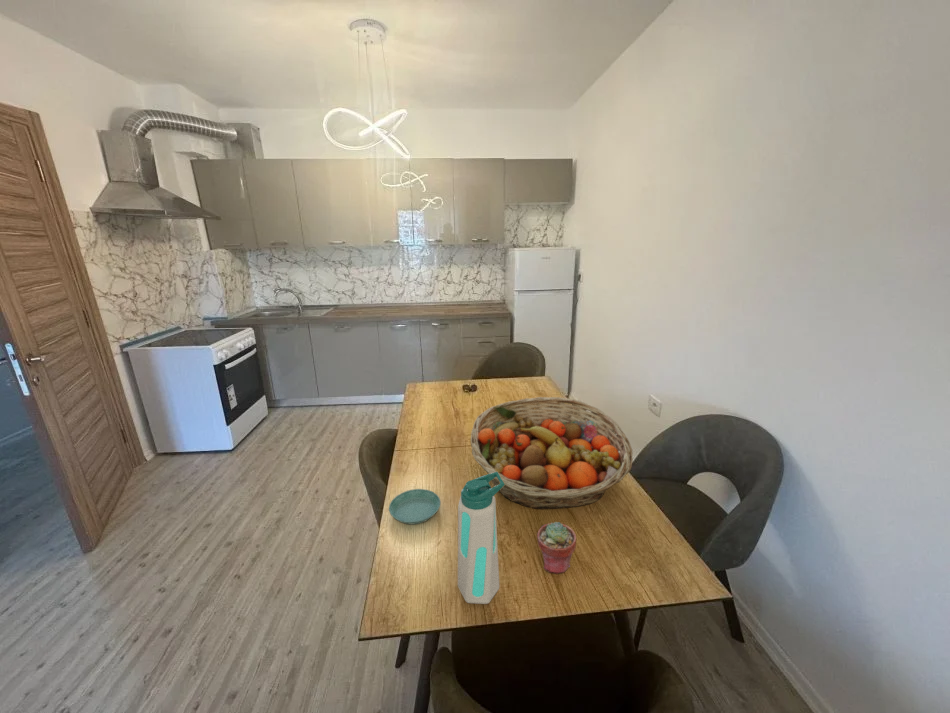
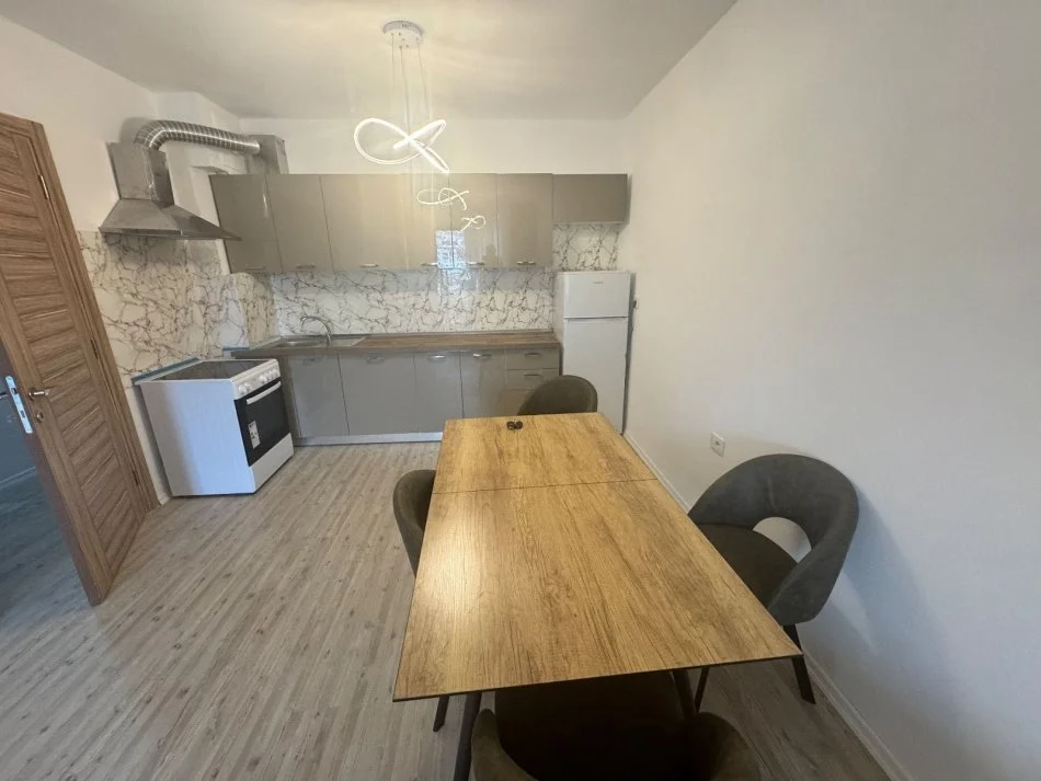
- potted succulent [536,521,577,574]
- water bottle [457,472,505,605]
- saucer [388,488,442,525]
- fruit basket [470,396,634,510]
